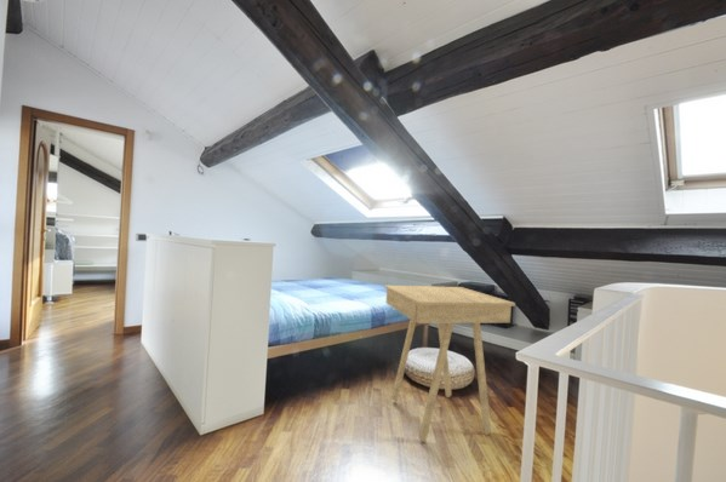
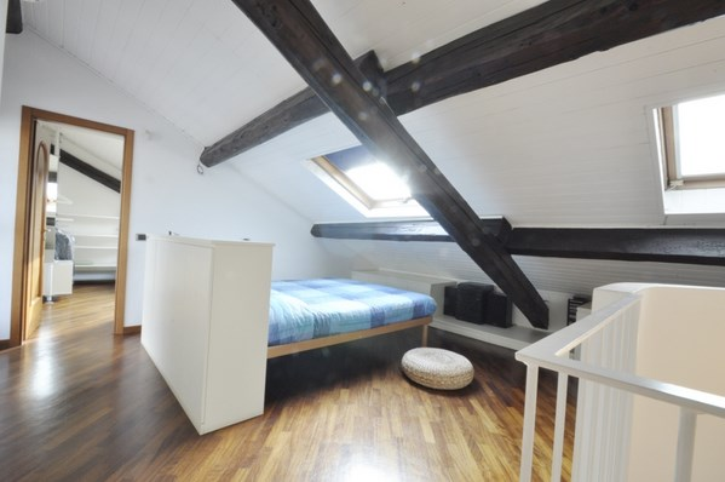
- side table [383,285,516,444]
